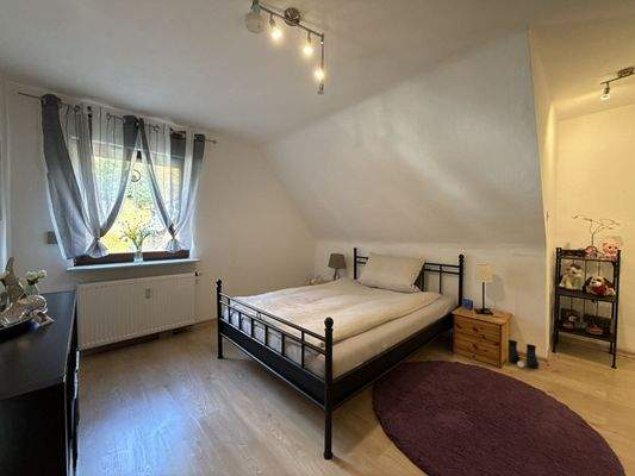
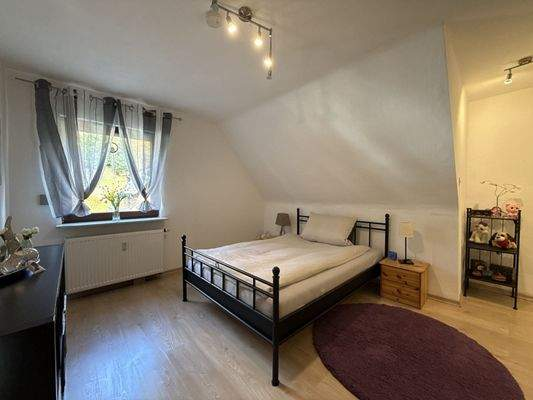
- boots [508,339,540,369]
